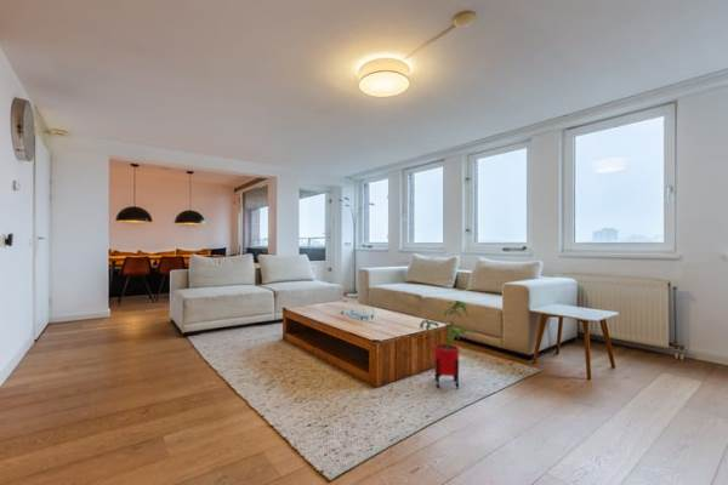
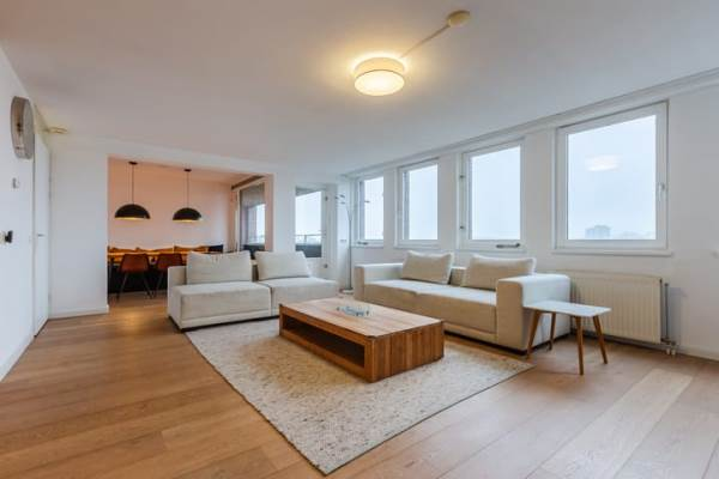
- house plant [419,299,474,389]
